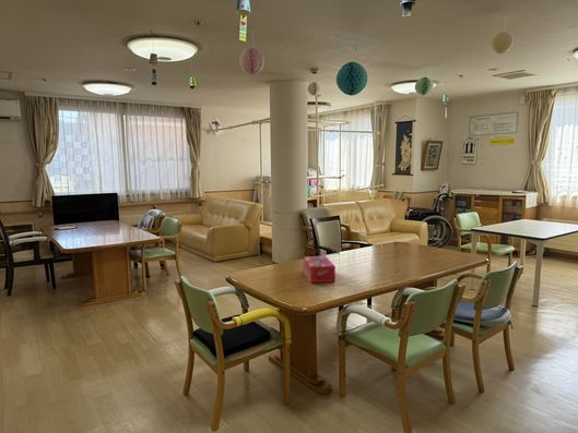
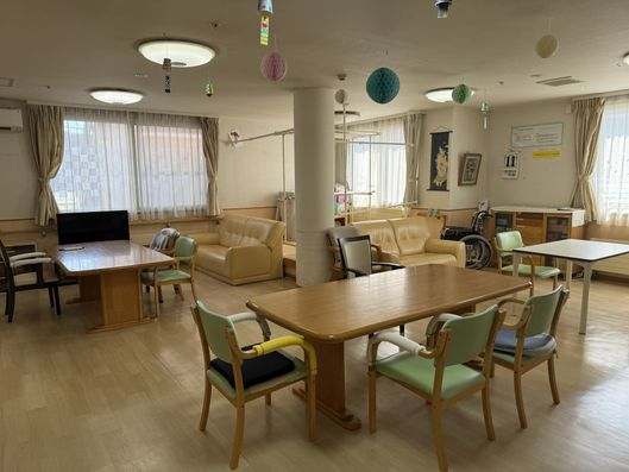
- tissue box [303,255,337,284]
